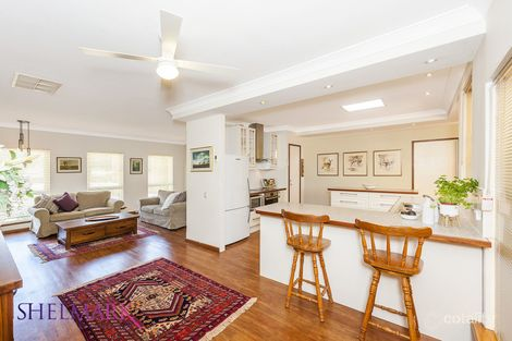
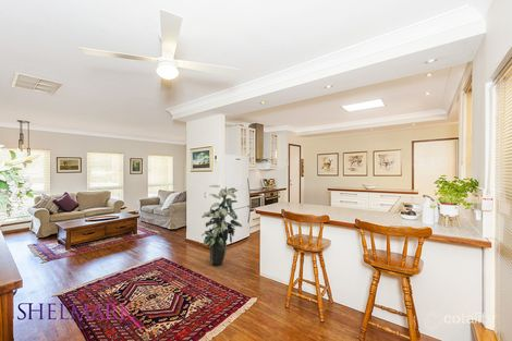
+ indoor plant [200,184,243,266]
